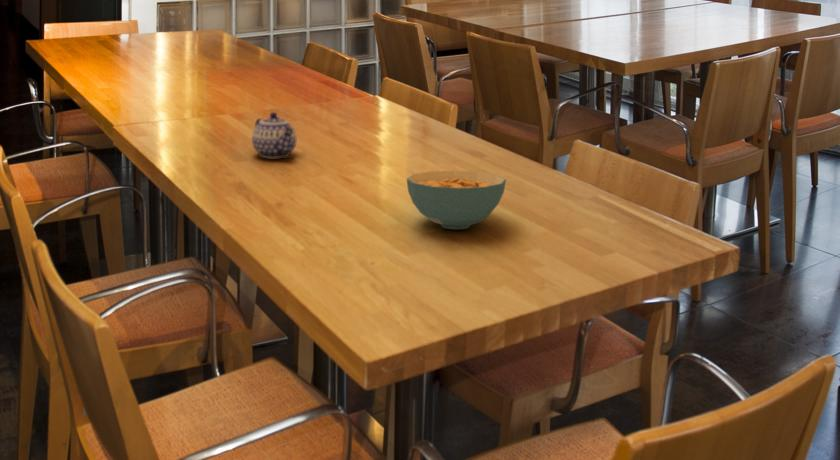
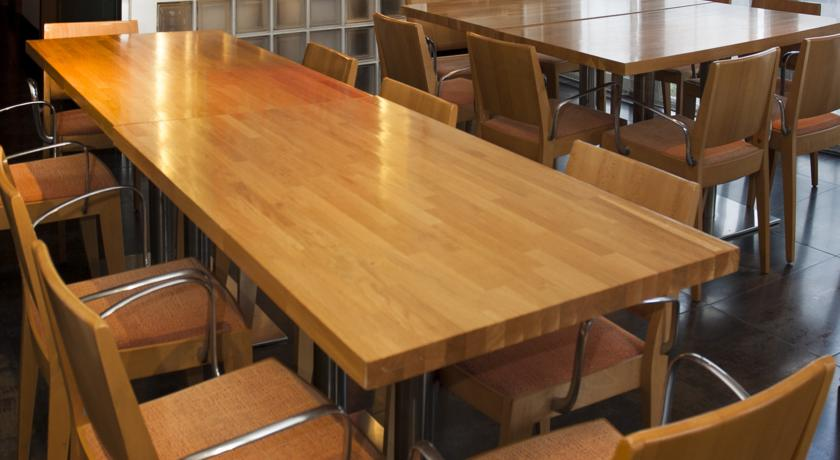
- cereal bowl [406,170,507,230]
- teapot [251,111,297,159]
